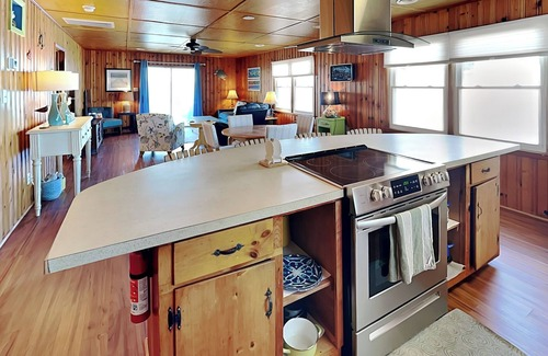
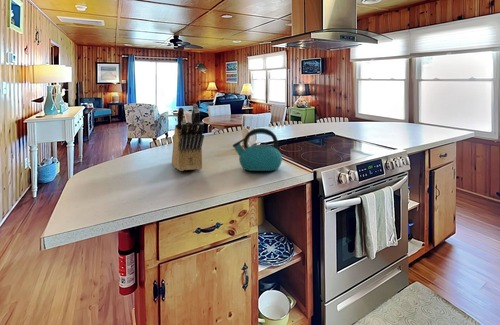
+ knife block [171,103,205,172]
+ kettle [232,127,283,172]
